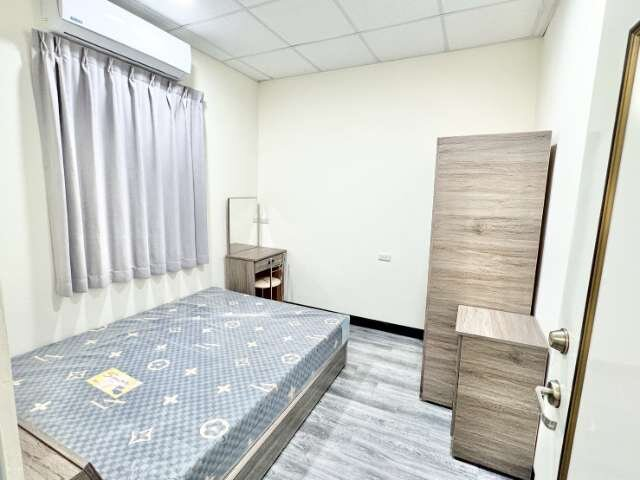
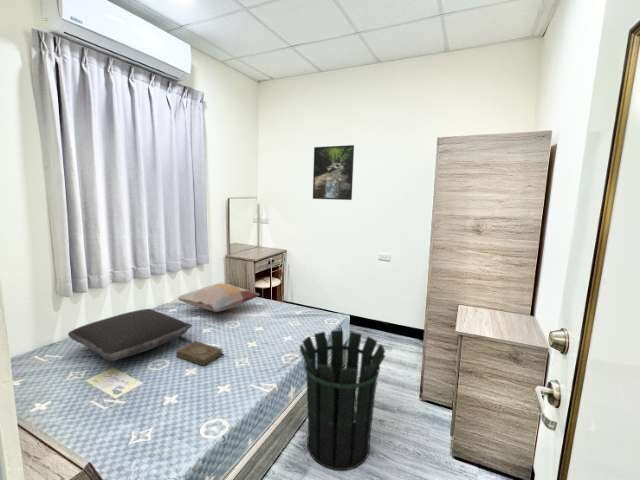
+ pillow [67,308,193,362]
+ waste bin [299,330,386,471]
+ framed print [312,144,355,201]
+ book [175,340,224,367]
+ decorative pillow [177,282,261,313]
